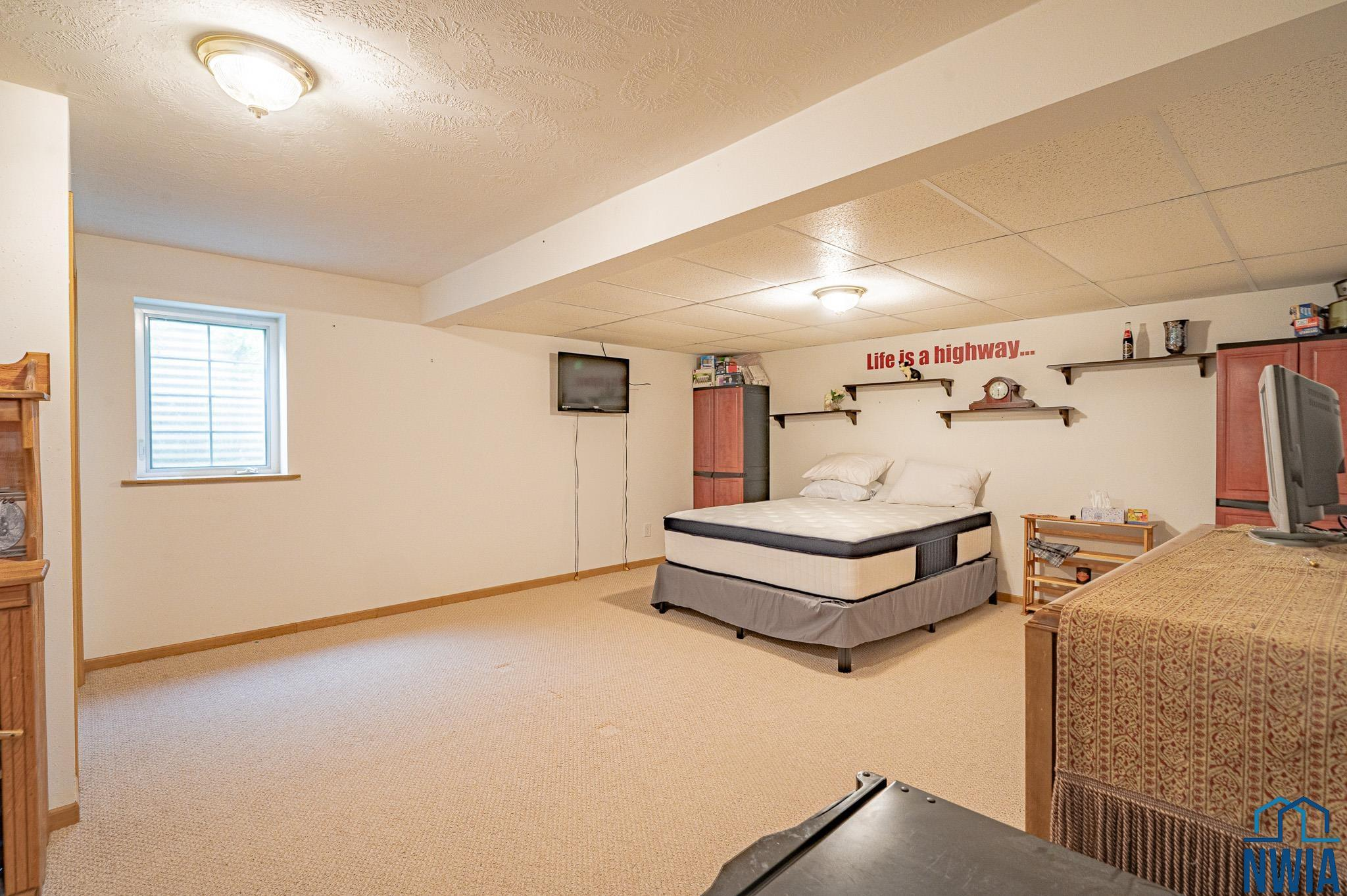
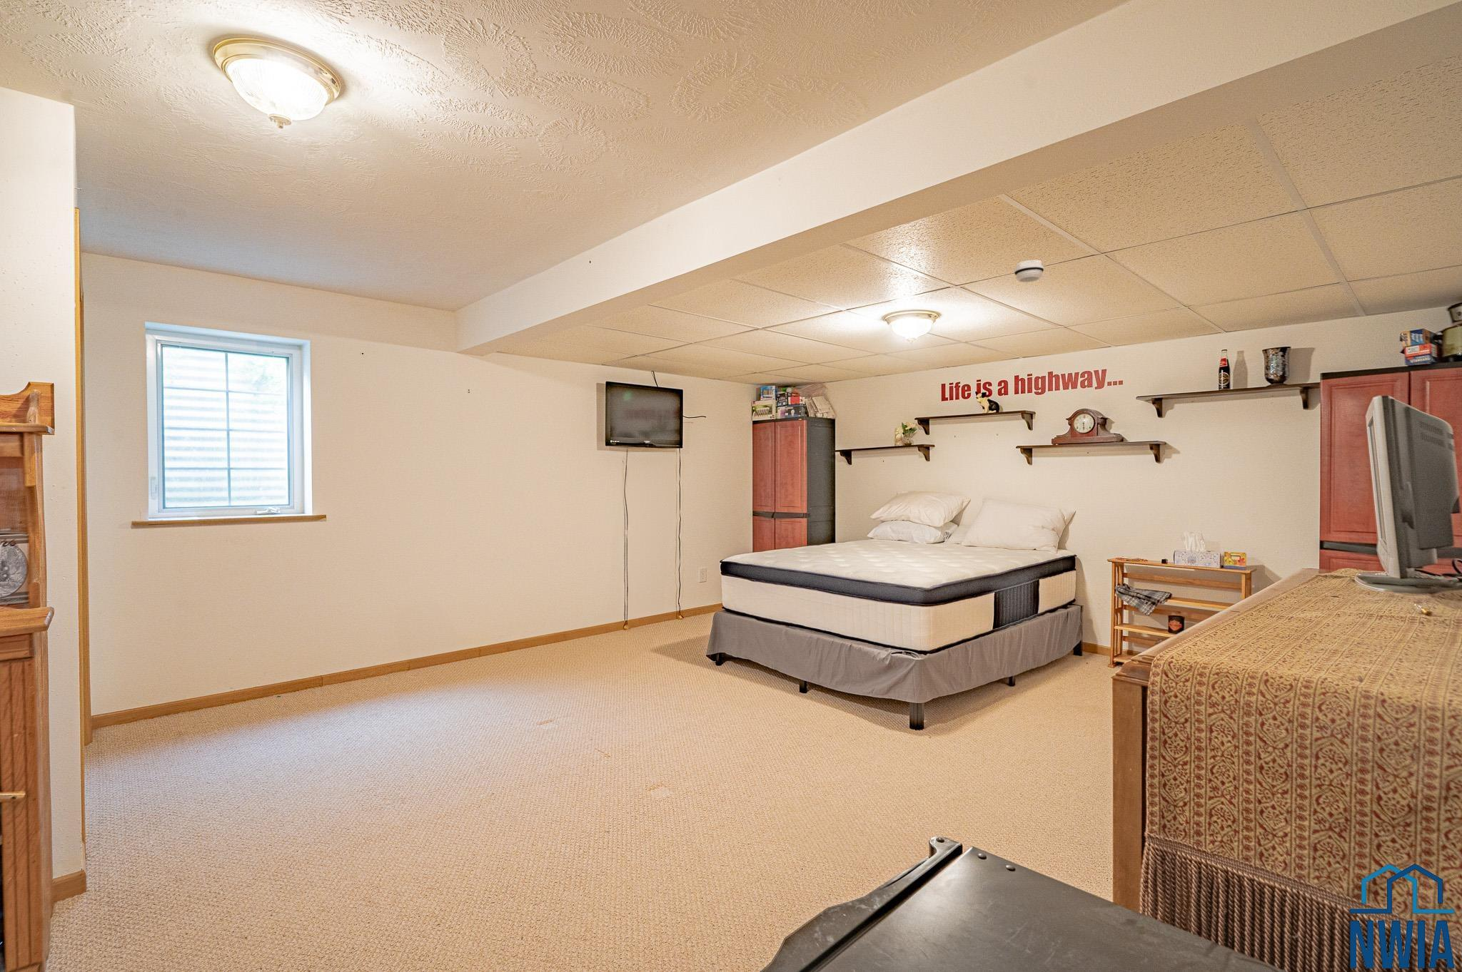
+ smoke detector [1014,259,1044,283]
